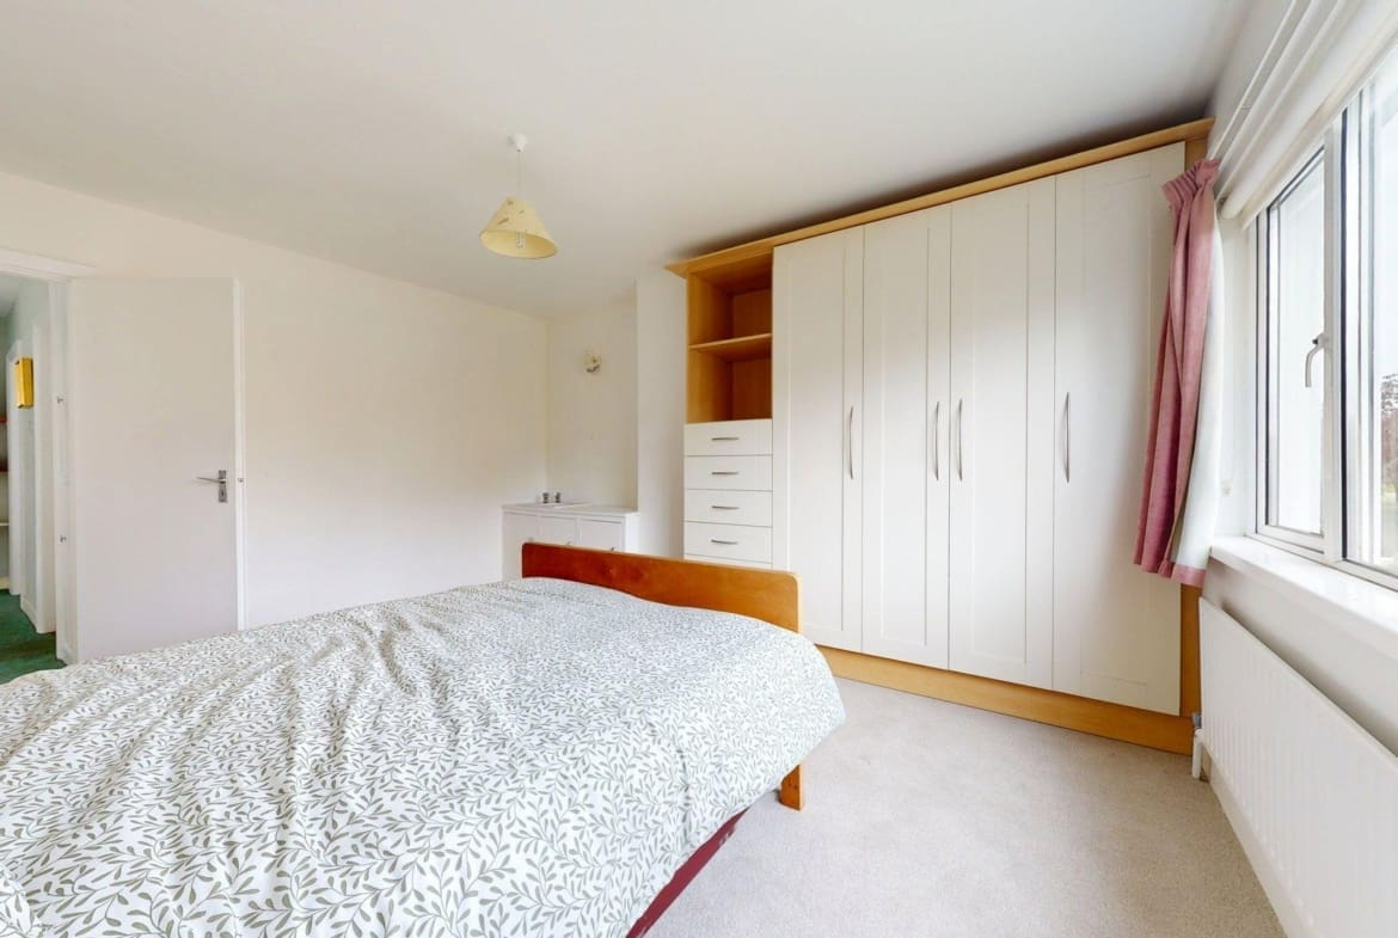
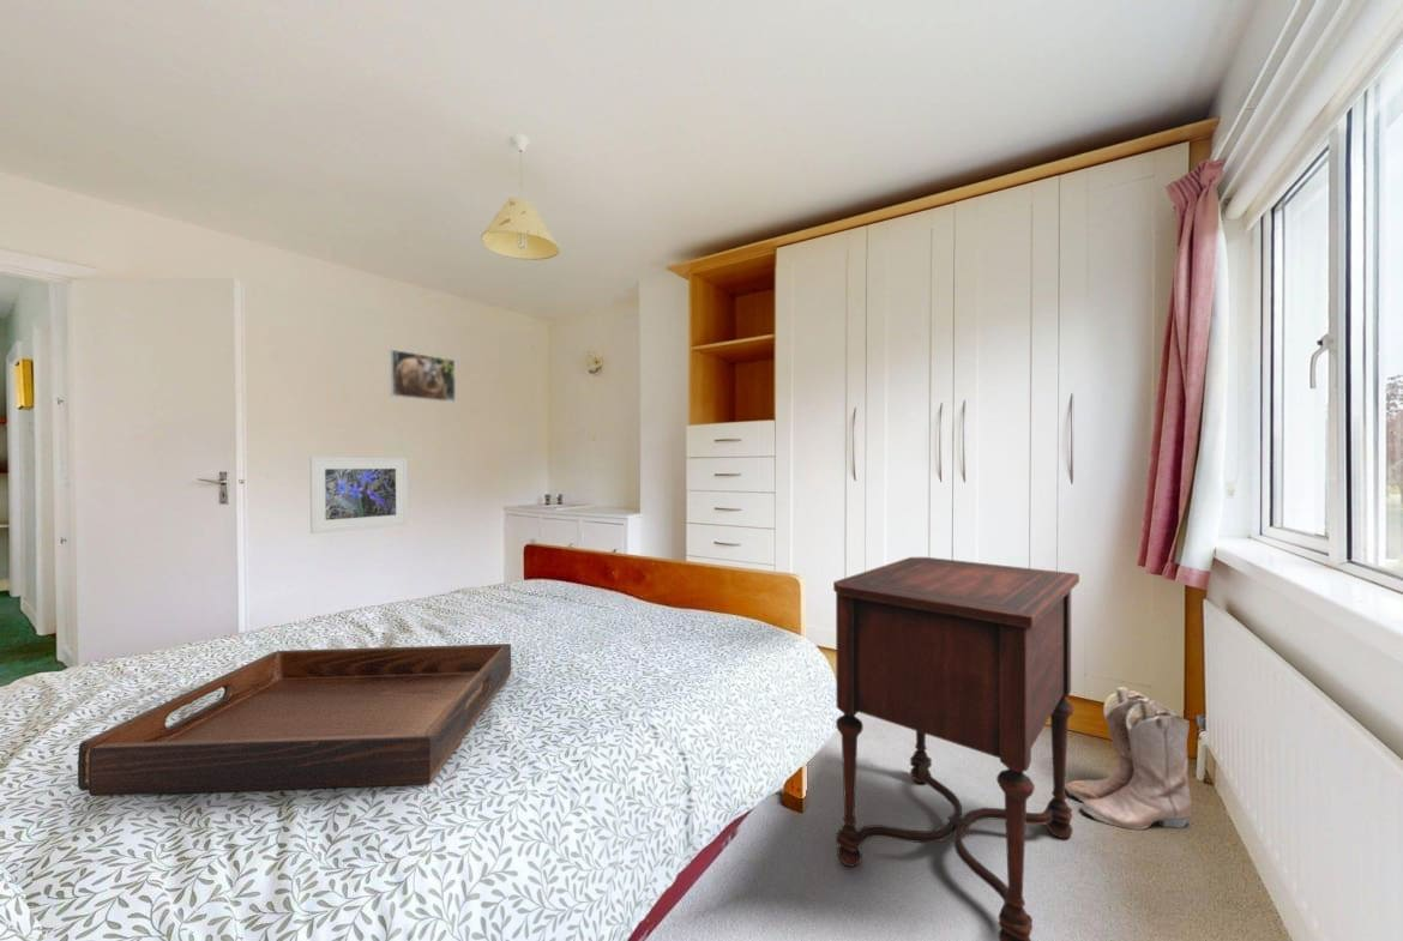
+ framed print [389,349,457,404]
+ serving tray [77,643,512,797]
+ boots [1065,684,1193,831]
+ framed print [308,456,409,535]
+ side table [832,556,1080,941]
